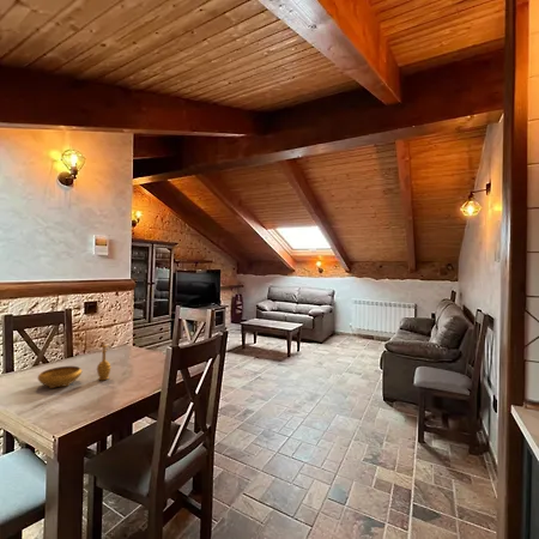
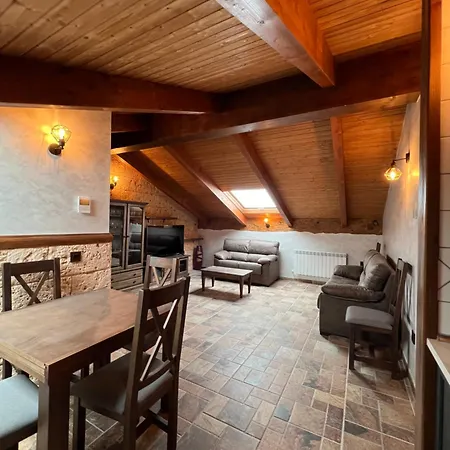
- decorative bowl [37,344,113,389]
